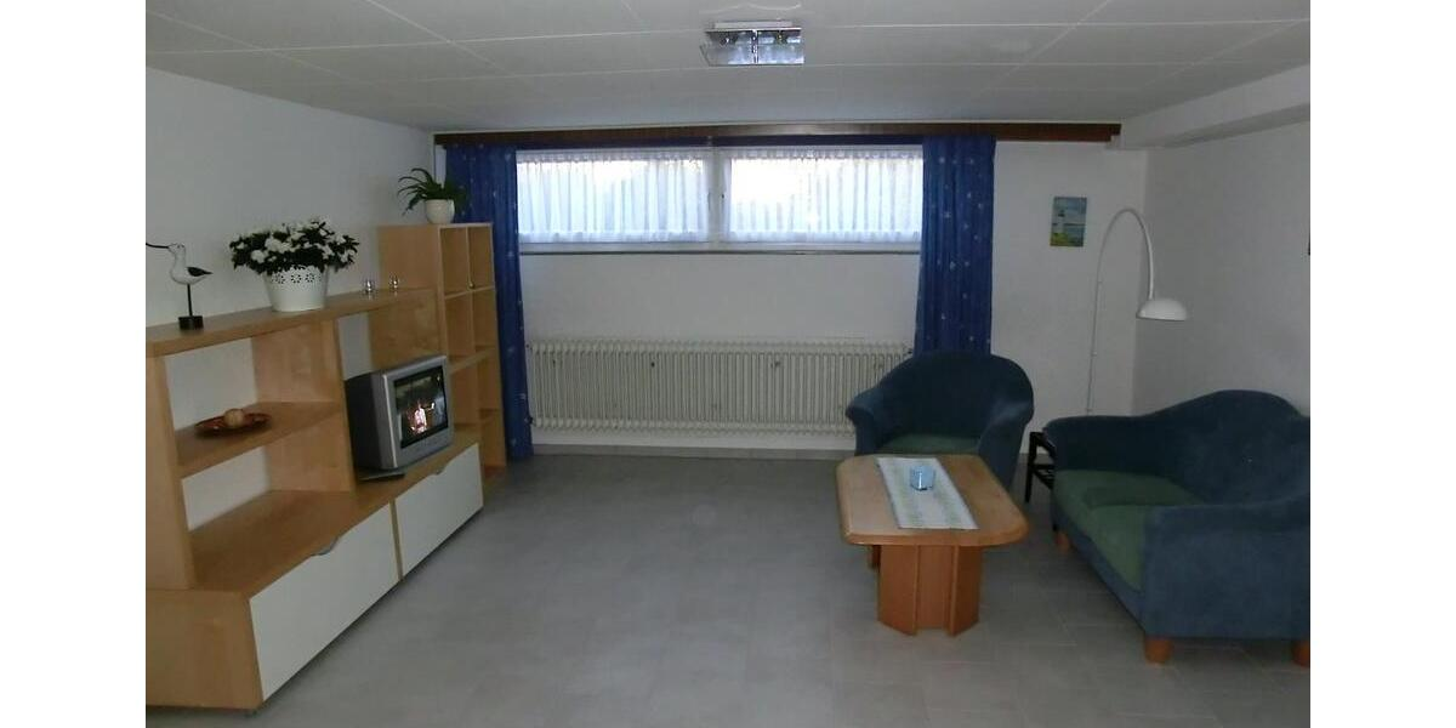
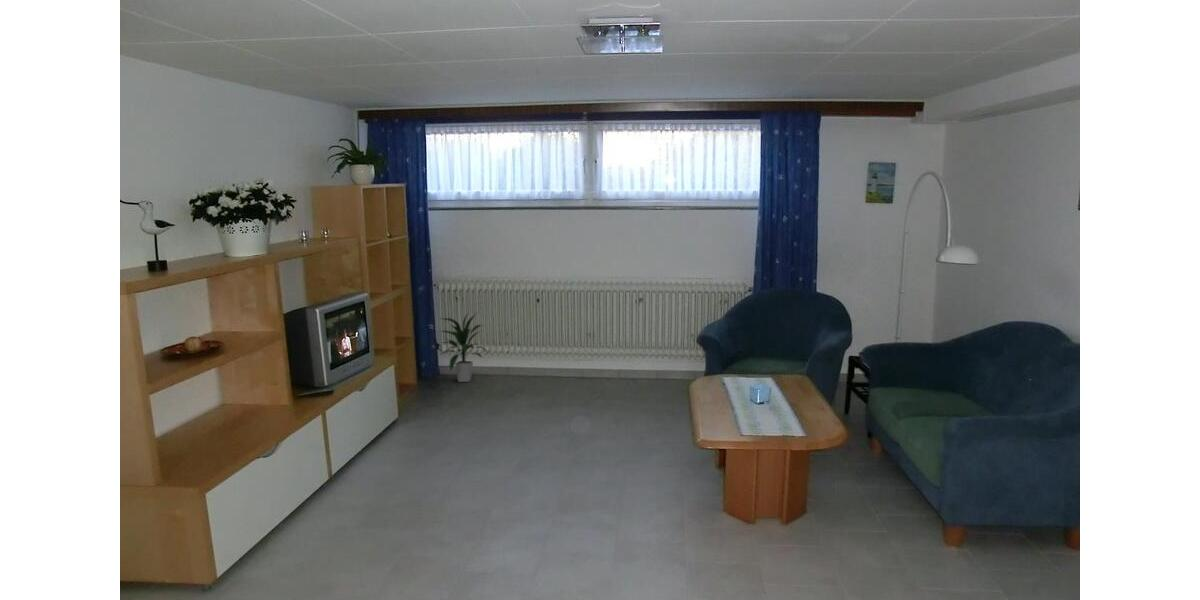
+ indoor plant [438,311,489,383]
